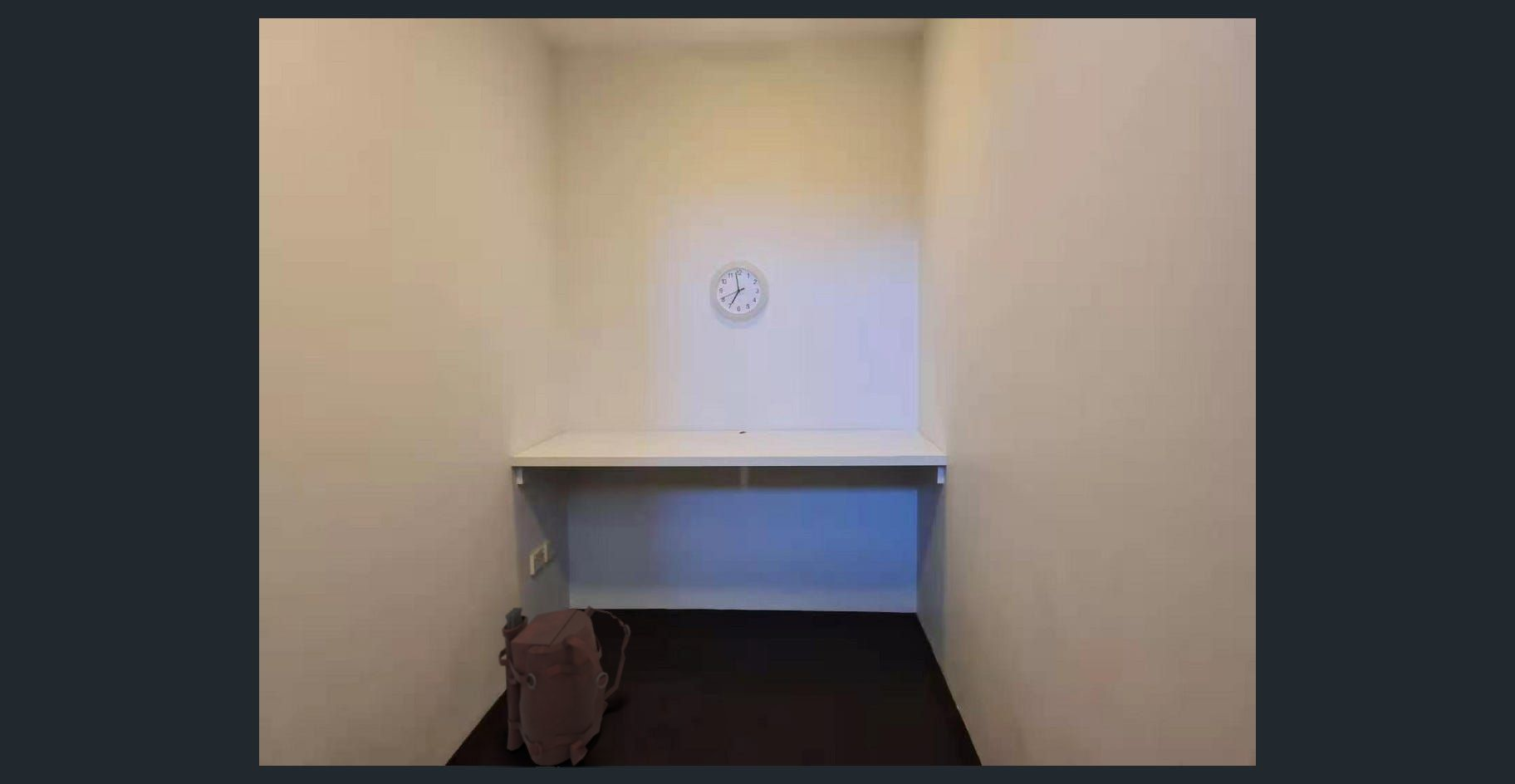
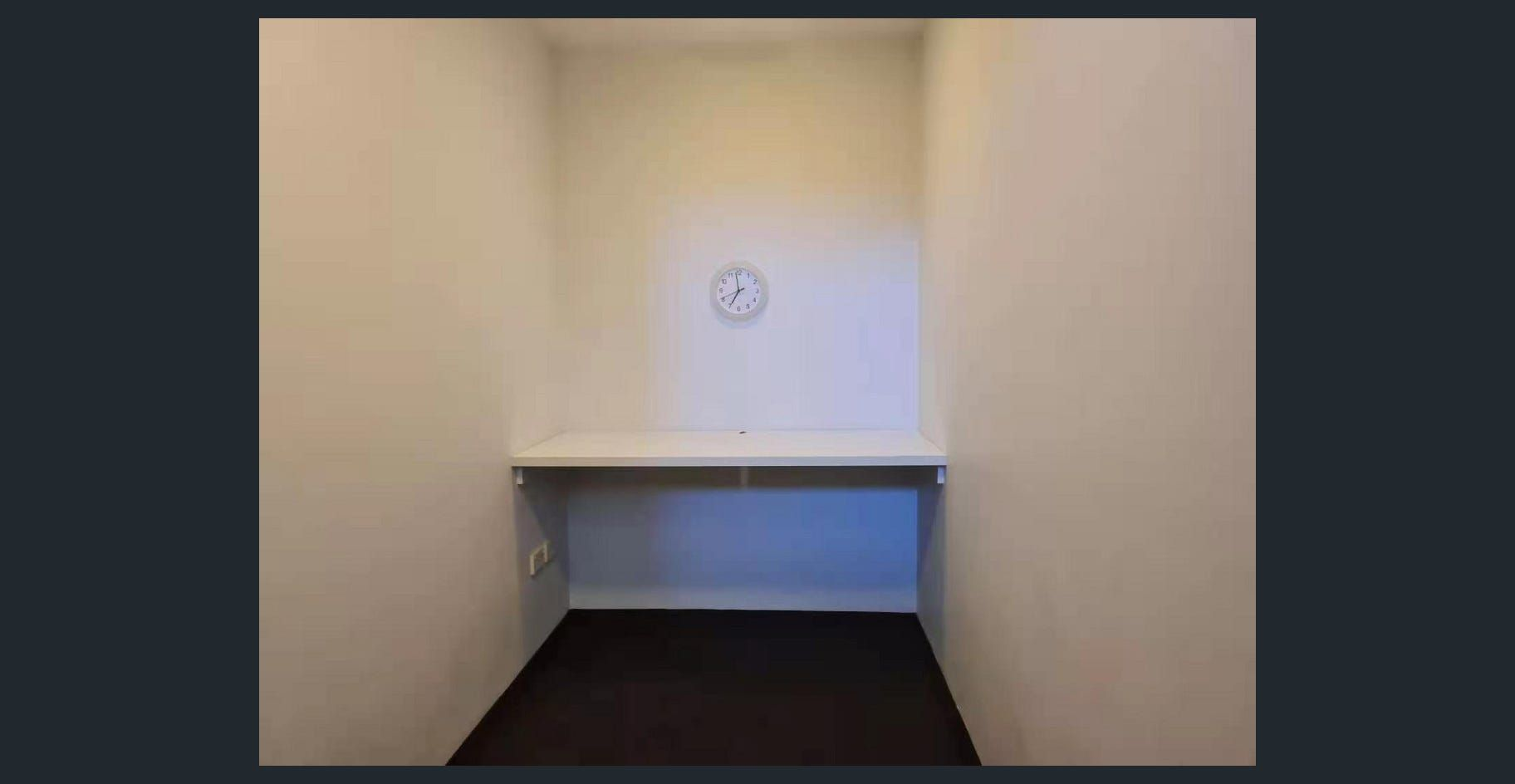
- backpack [498,605,631,767]
